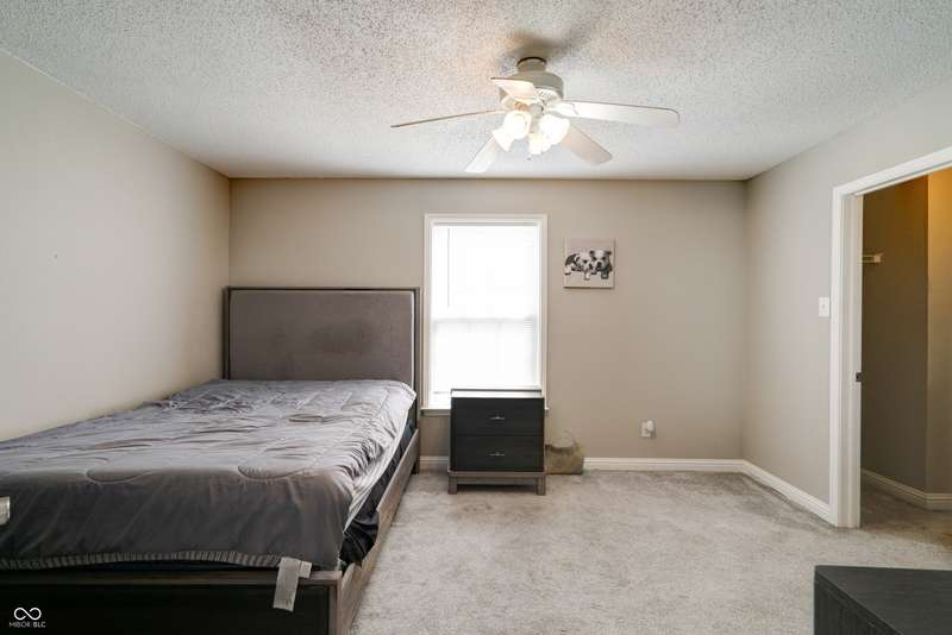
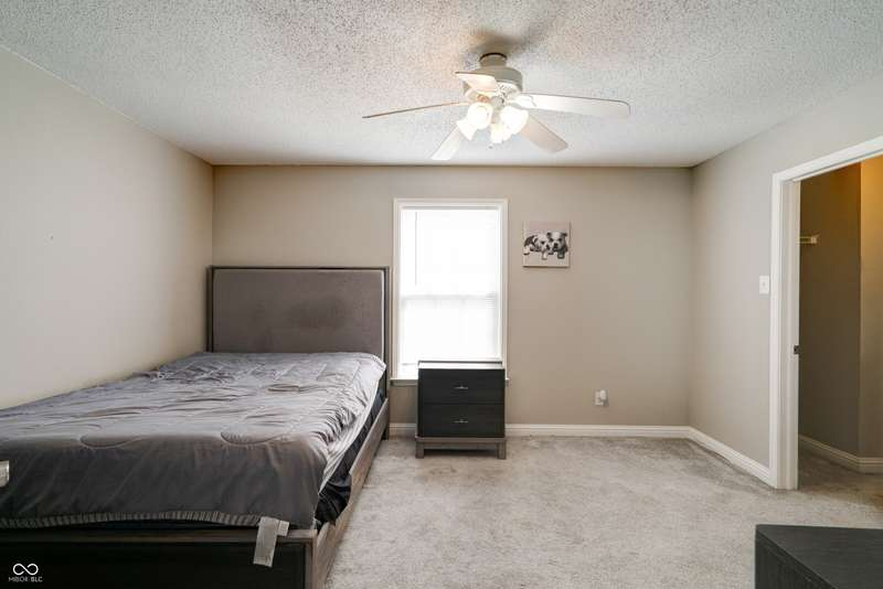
- basket [544,429,585,476]
